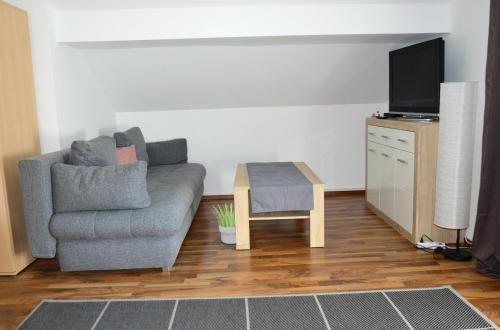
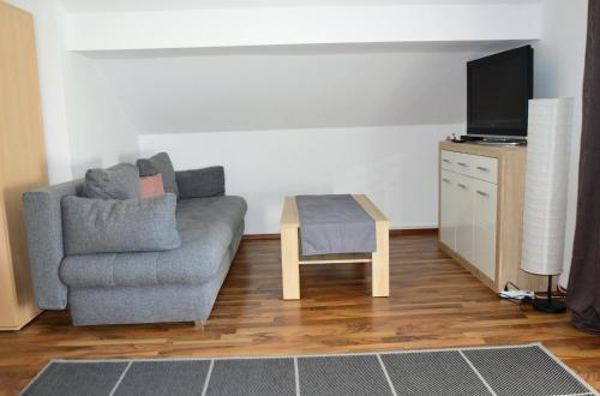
- potted plant [211,203,237,245]
